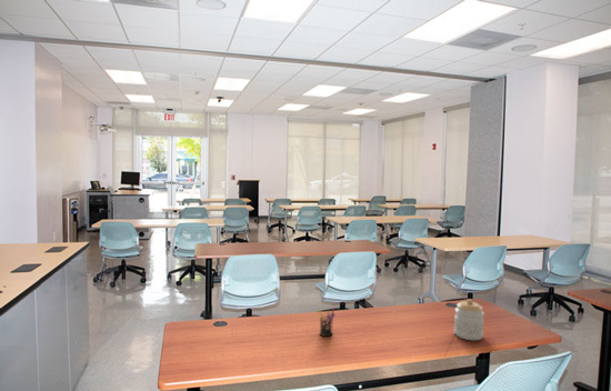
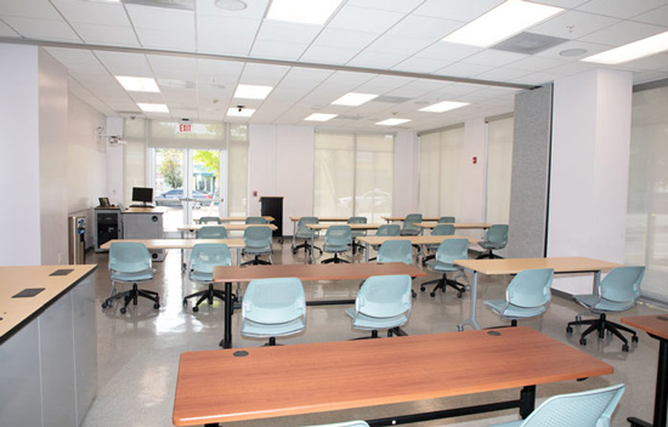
- jar [453,298,485,341]
- pen holder [317,308,337,338]
